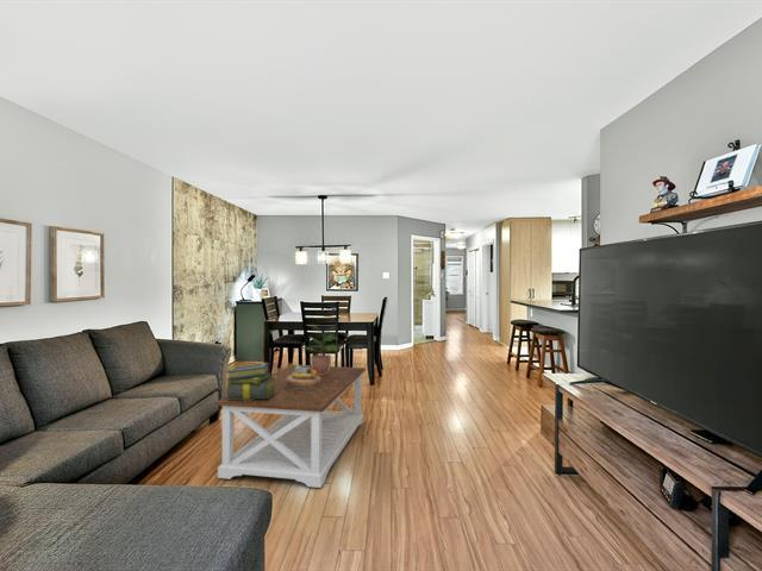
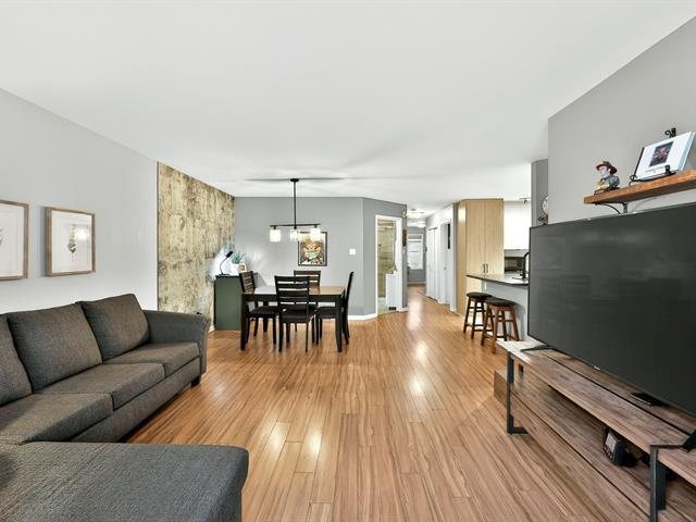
- potted plant [301,324,339,375]
- decorative bowl [286,364,320,389]
- stack of books [224,362,277,401]
- coffee table [214,364,367,489]
